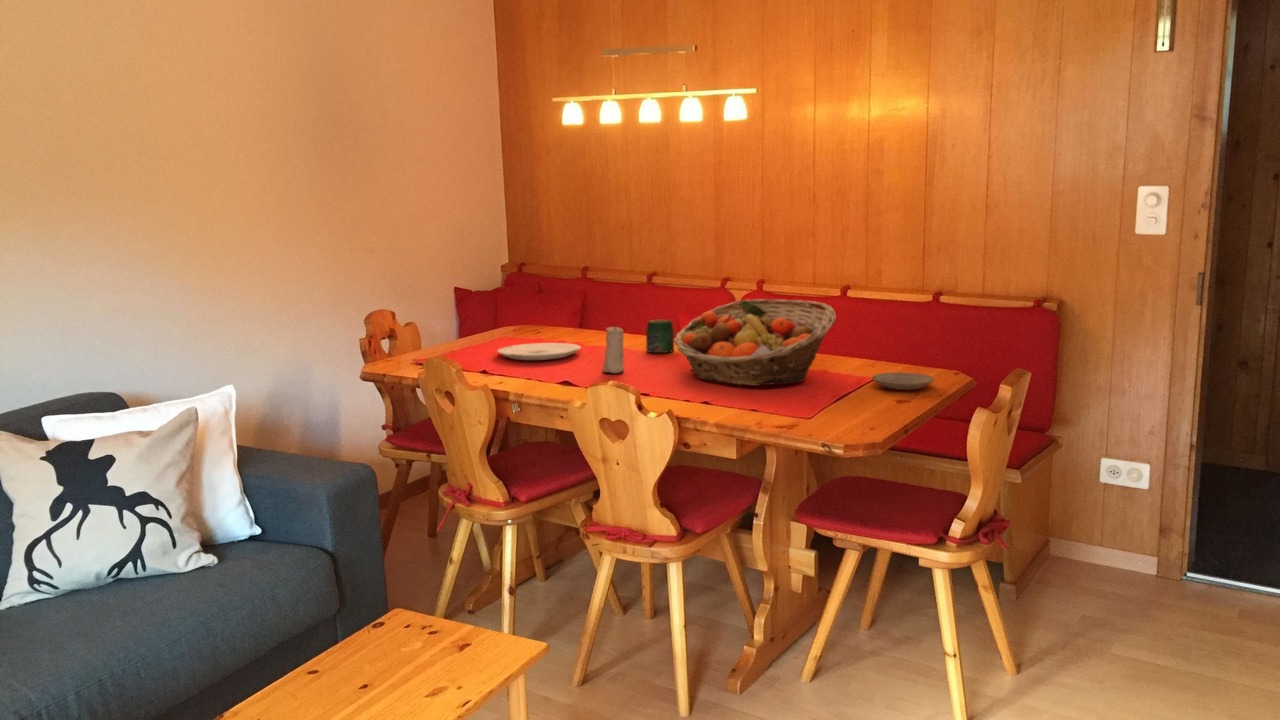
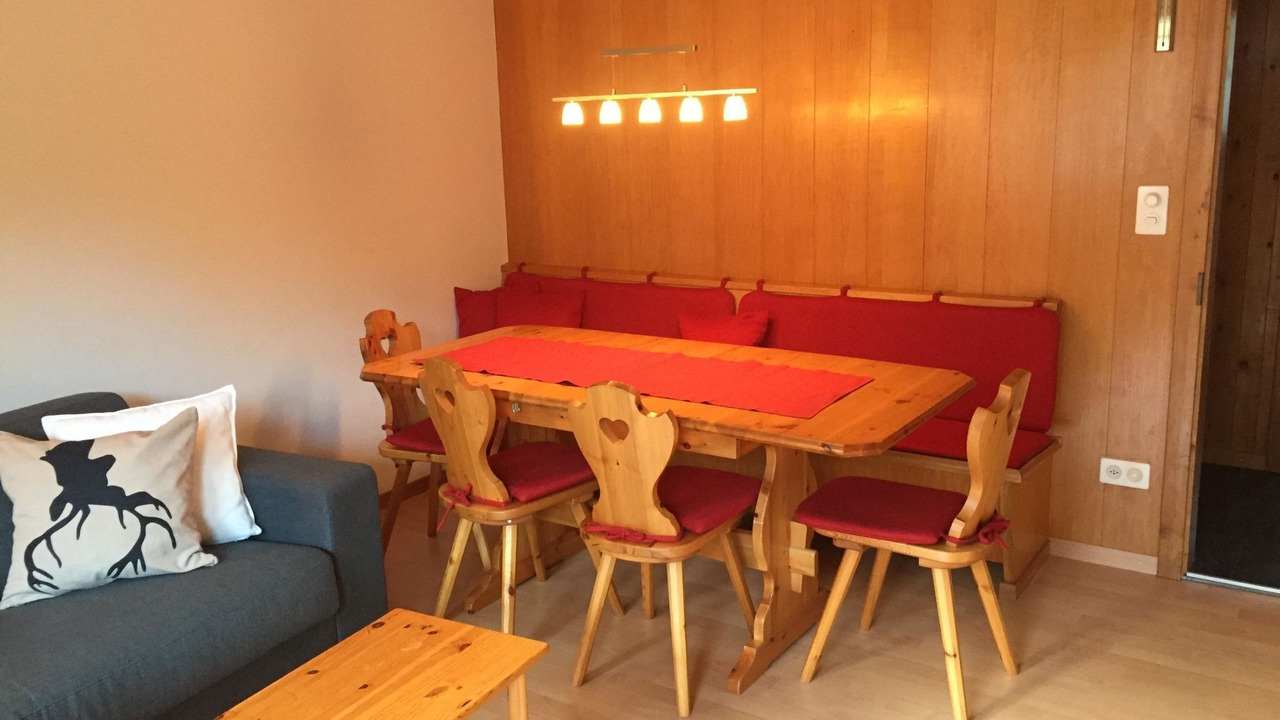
- jar [645,319,675,354]
- plate [870,371,935,391]
- plate [496,342,582,361]
- candle [601,322,625,374]
- fruit basket [674,298,837,387]
